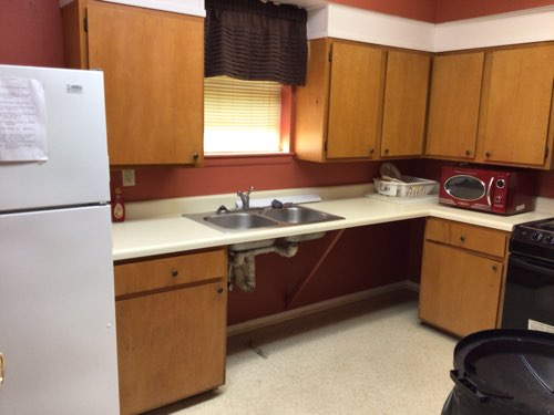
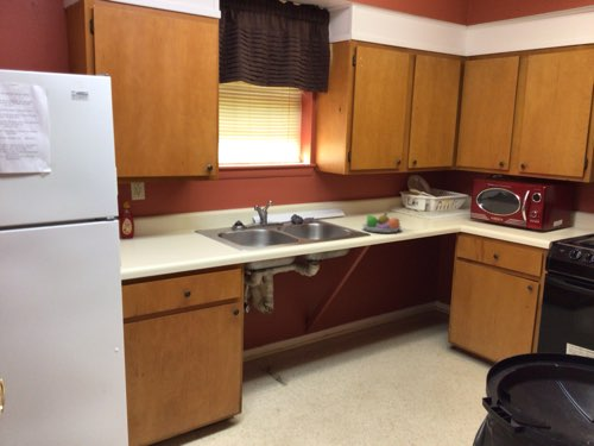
+ fruit bowl [361,212,403,234]
